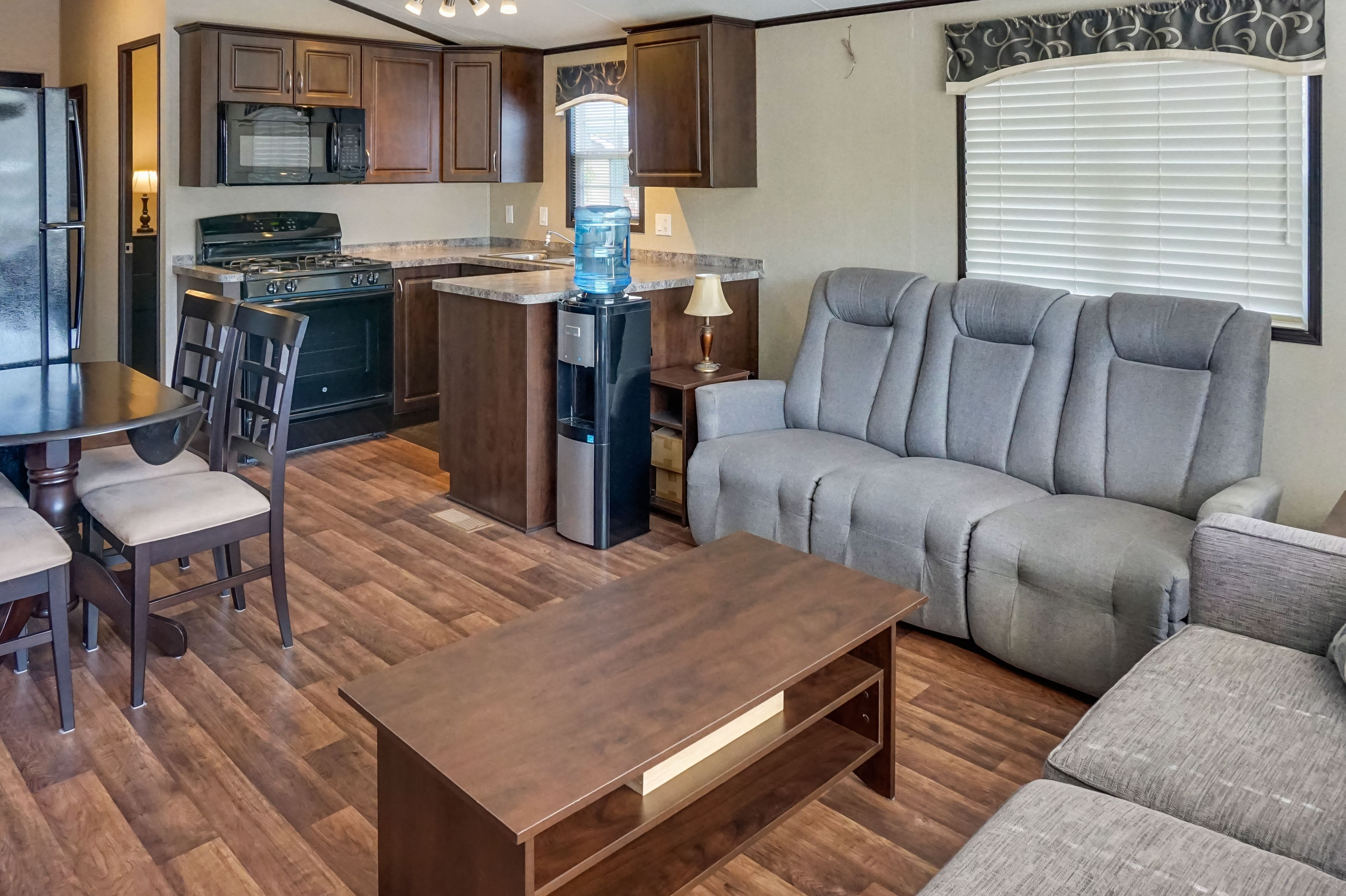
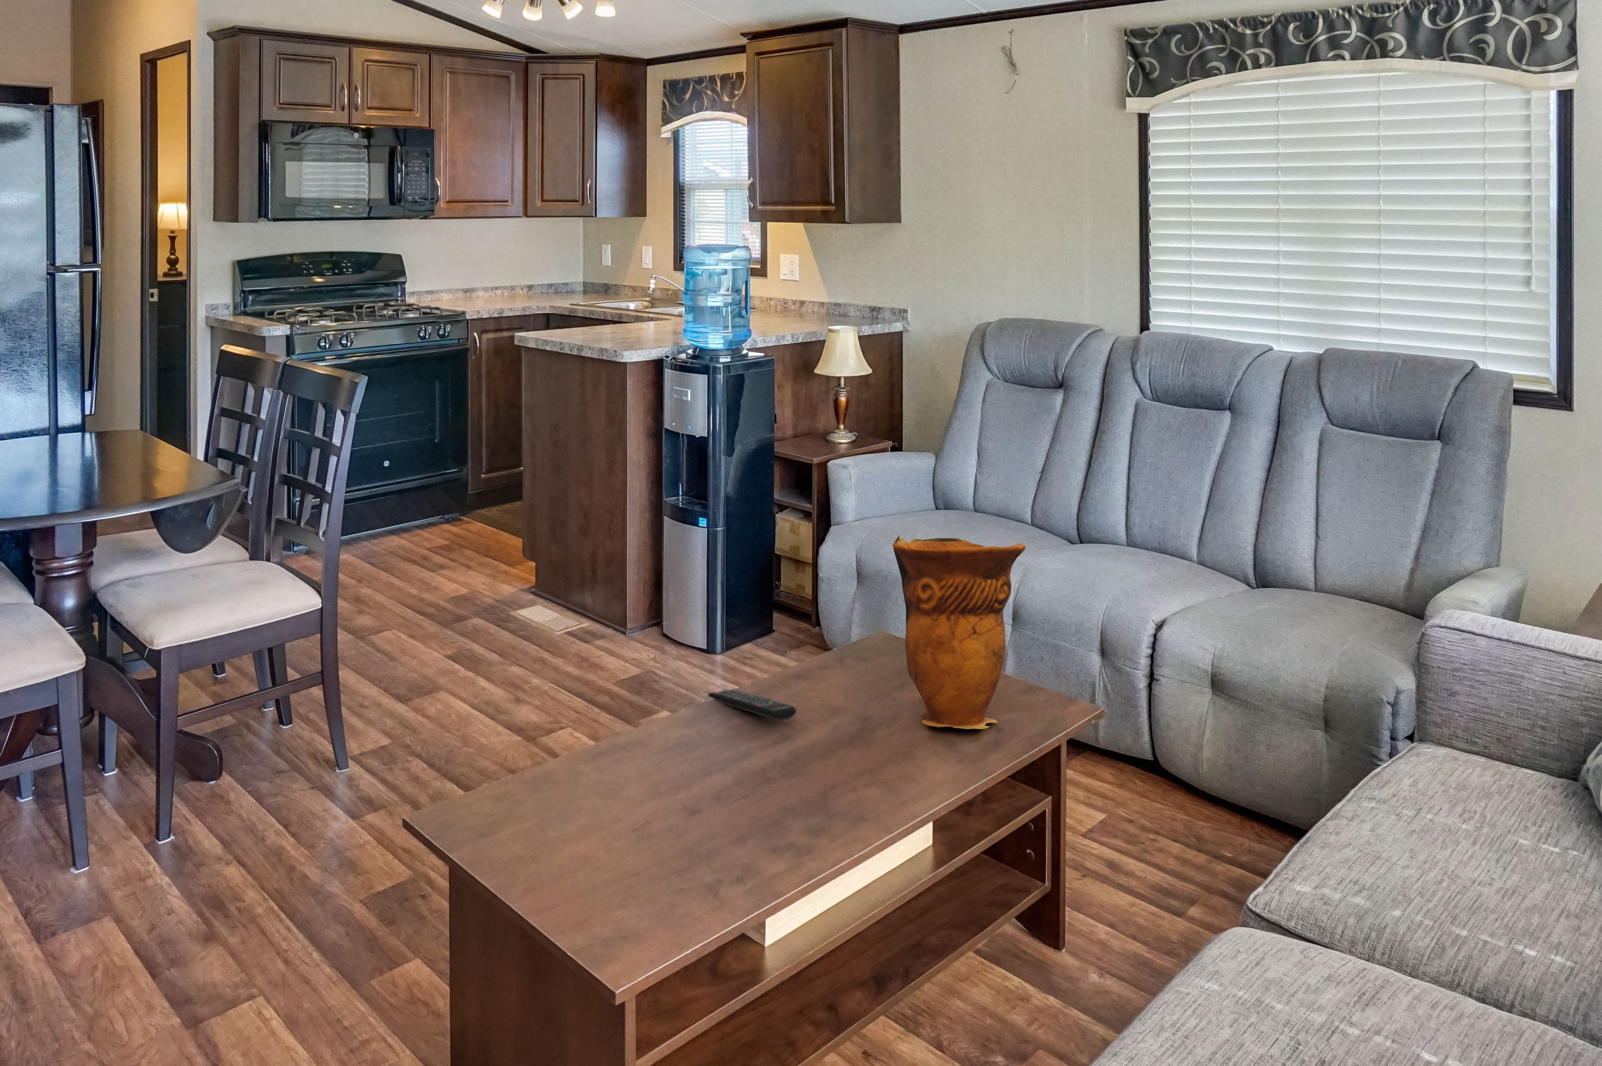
+ decorative vase [893,535,1026,729]
+ remote control [707,689,796,721]
